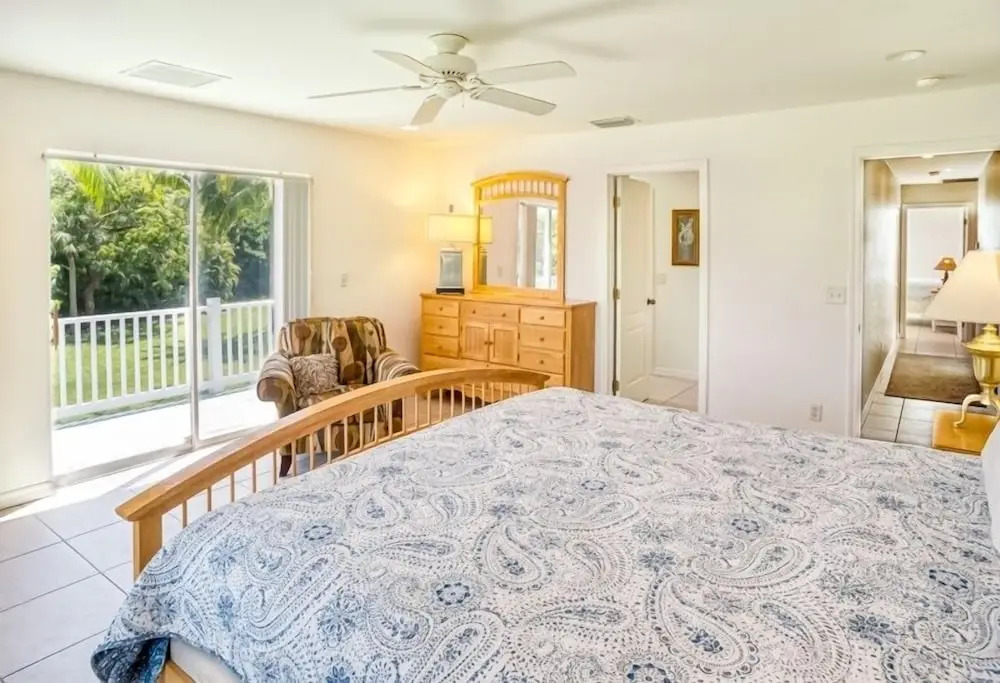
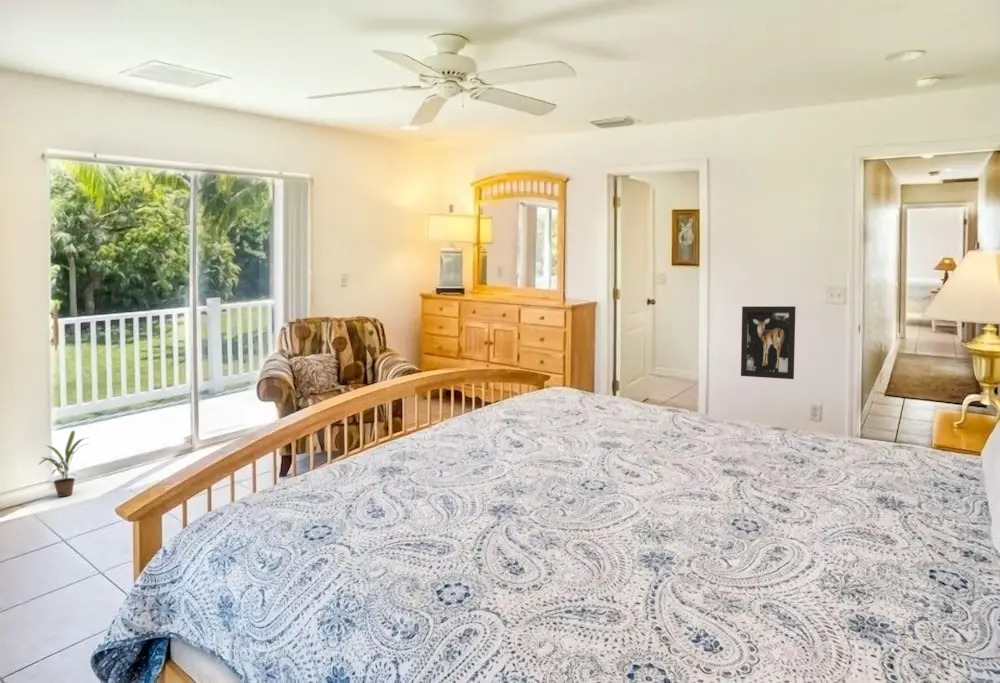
+ potted plant [37,430,91,498]
+ wall art [740,305,796,380]
